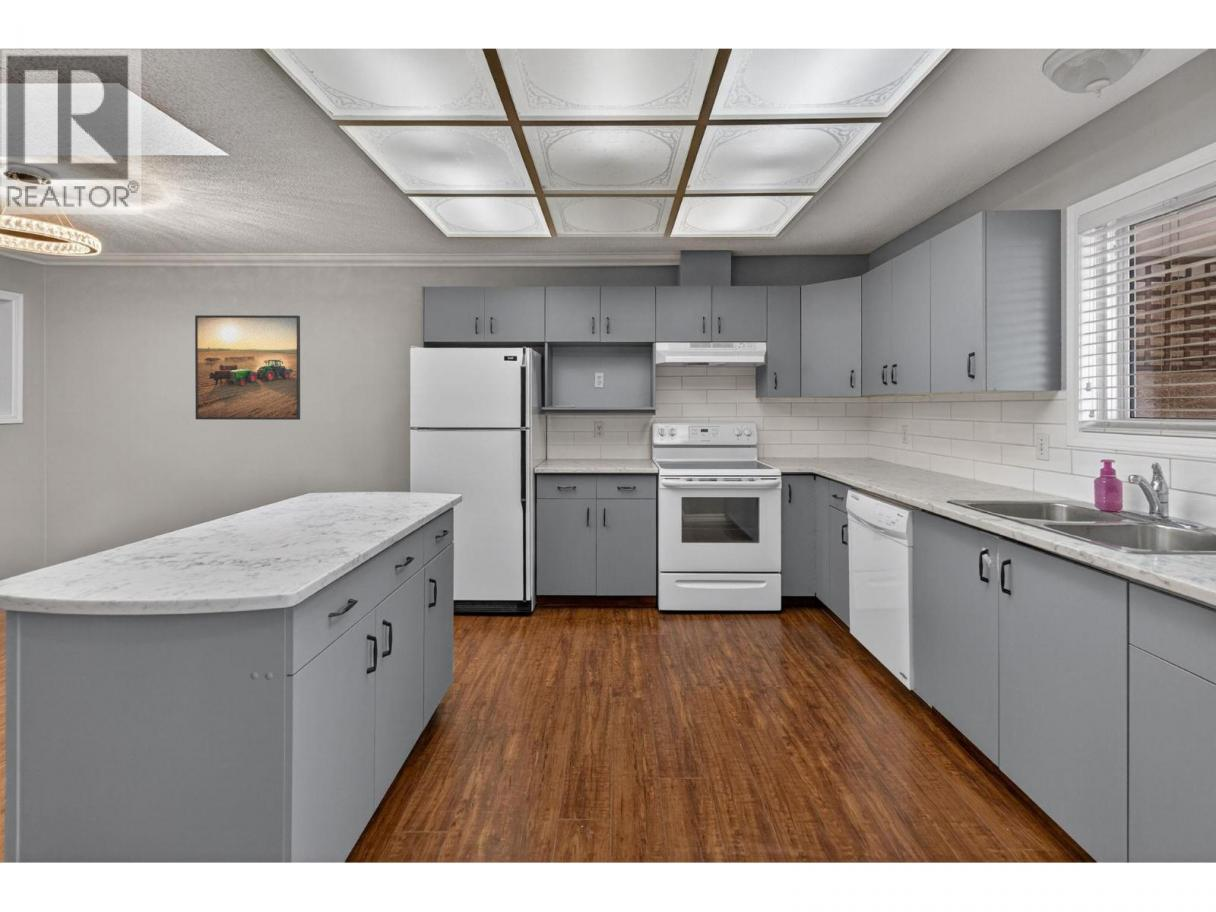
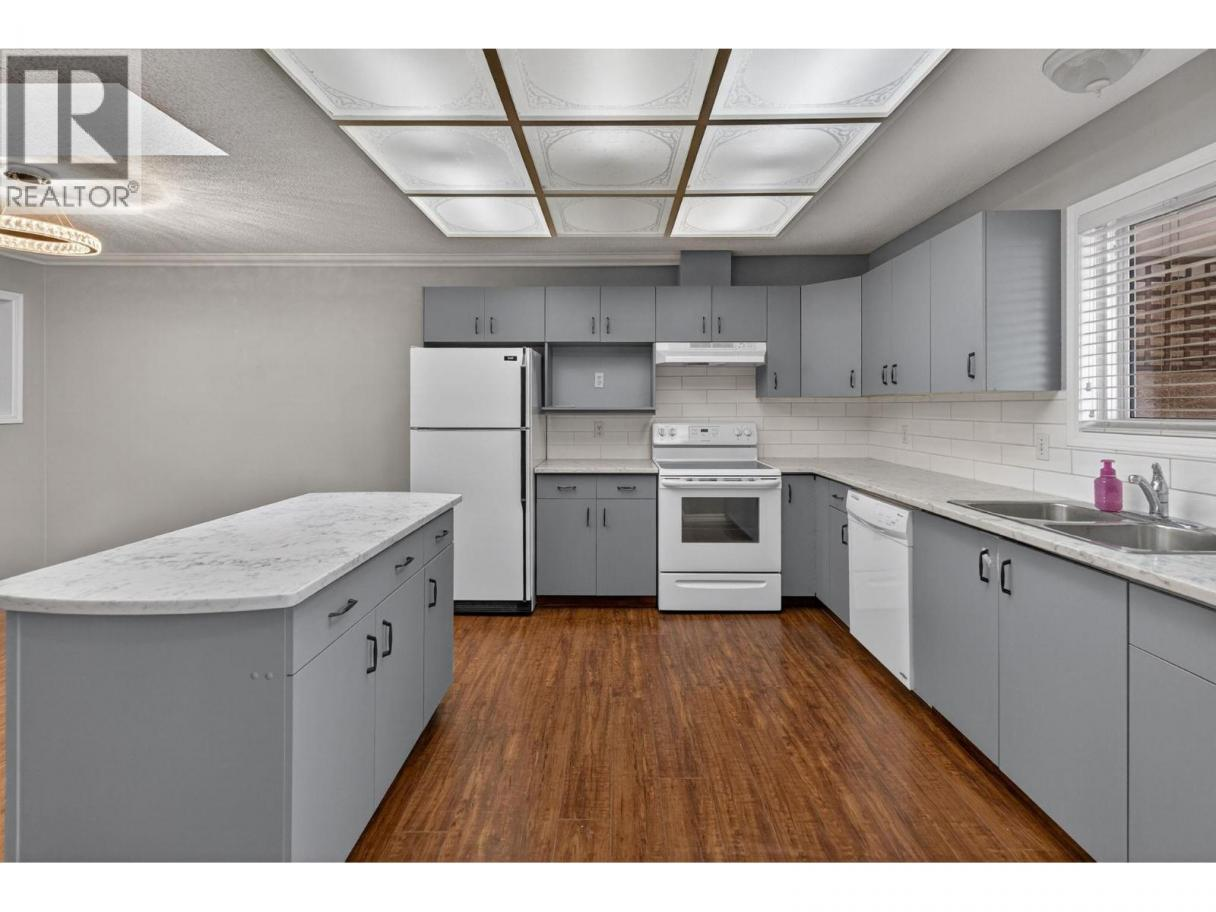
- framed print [194,314,301,421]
